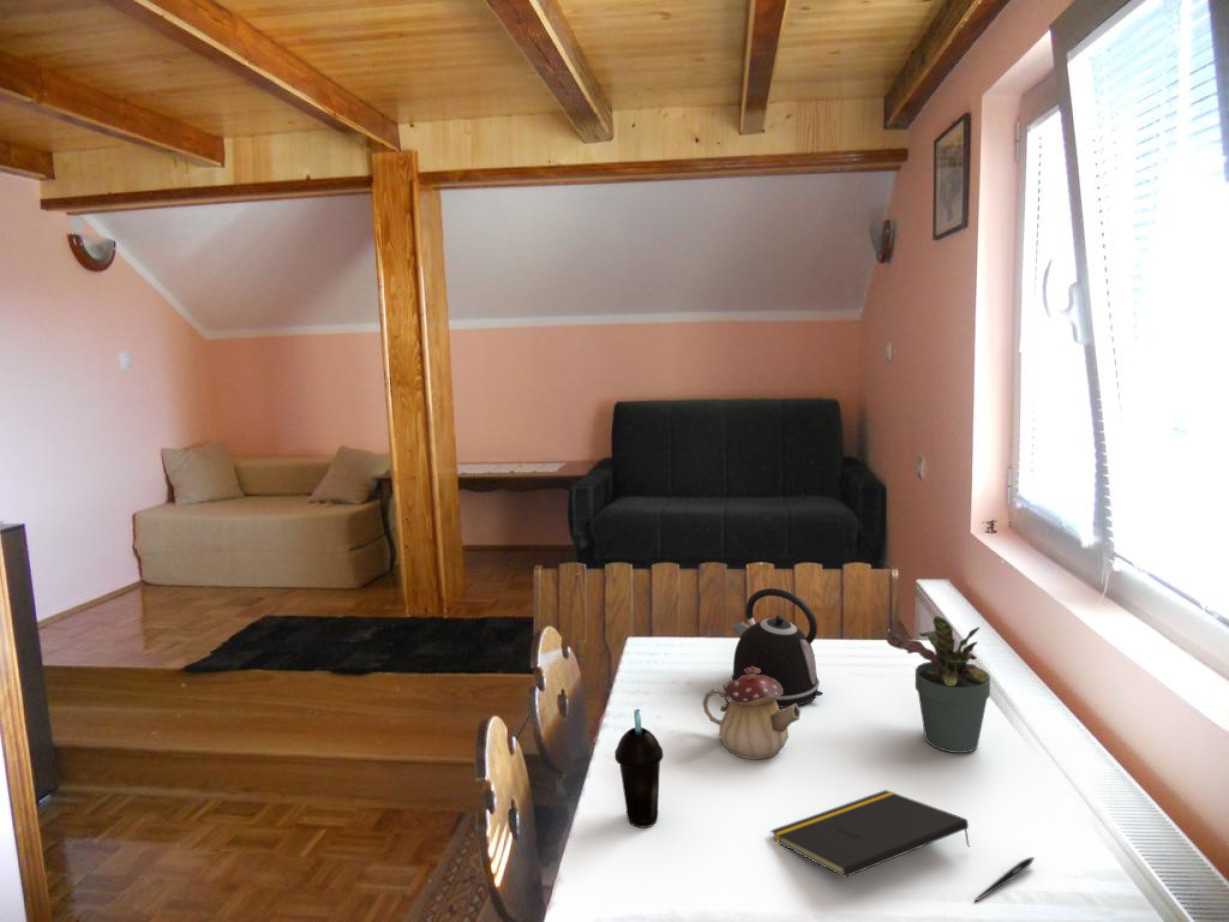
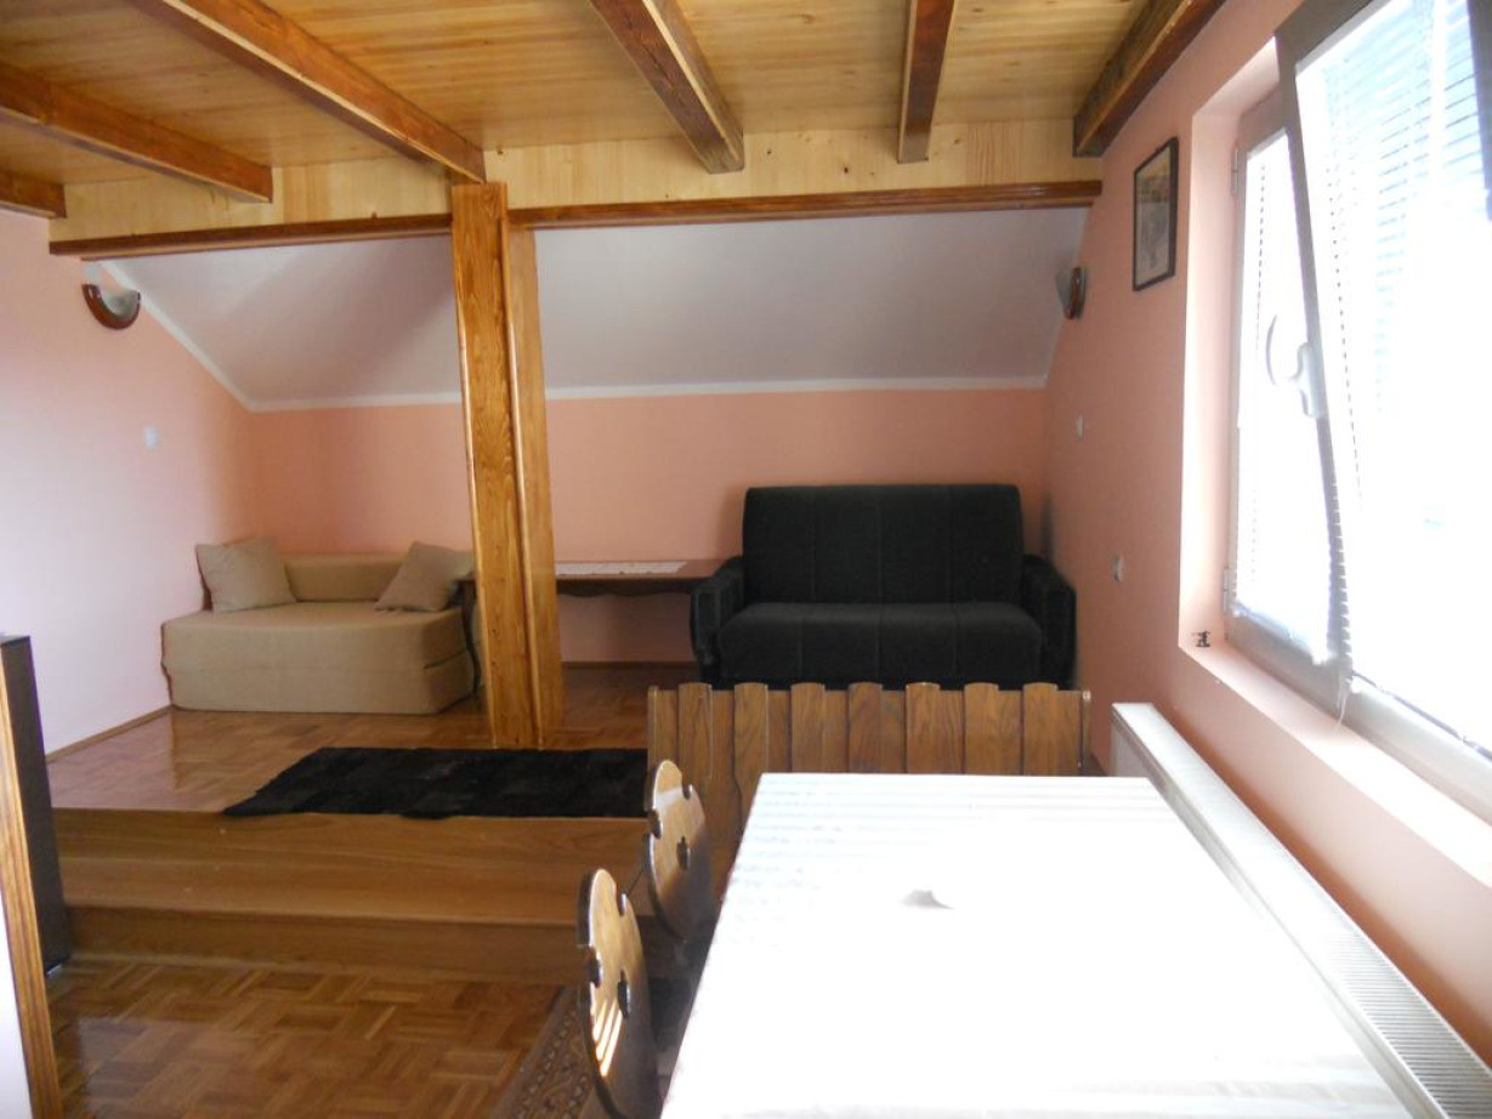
- pen [974,856,1035,902]
- kettle [729,587,823,709]
- potted plant [885,615,991,754]
- teapot [701,666,802,760]
- cup [614,708,664,829]
- notepad [770,789,971,879]
